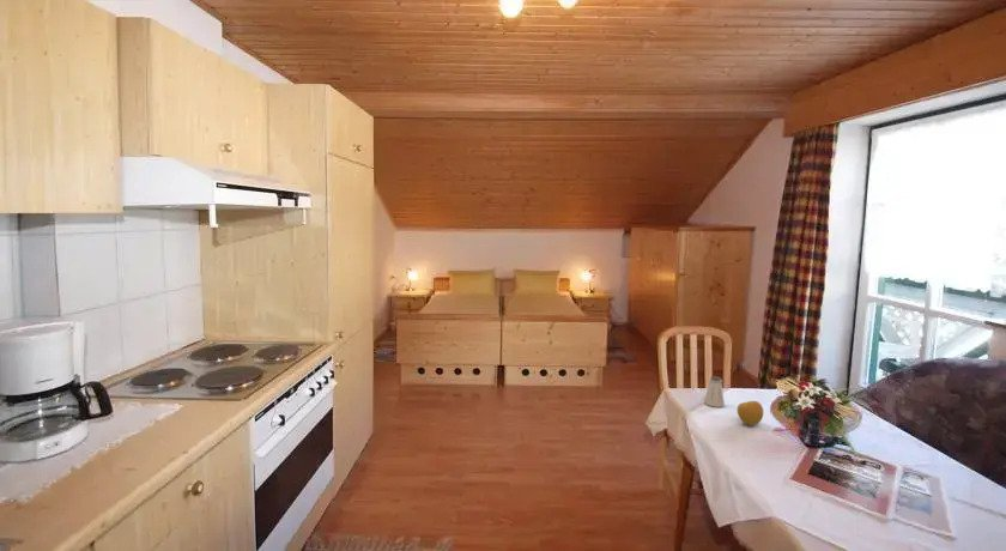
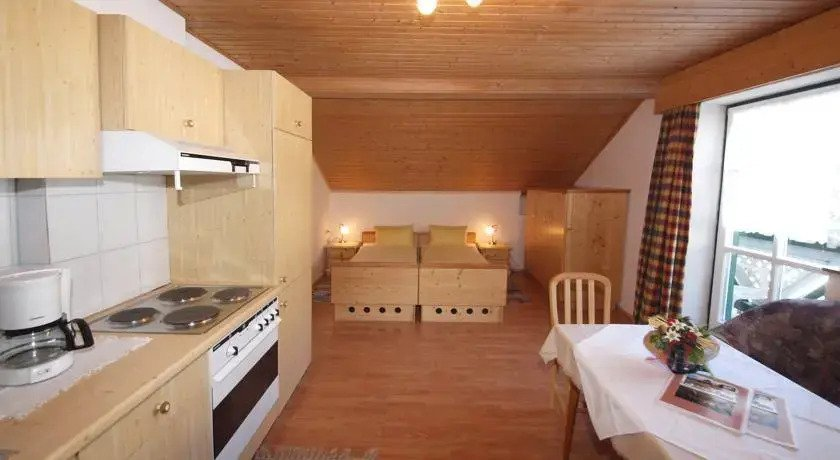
- apple [735,400,764,426]
- saltshaker [703,375,726,408]
